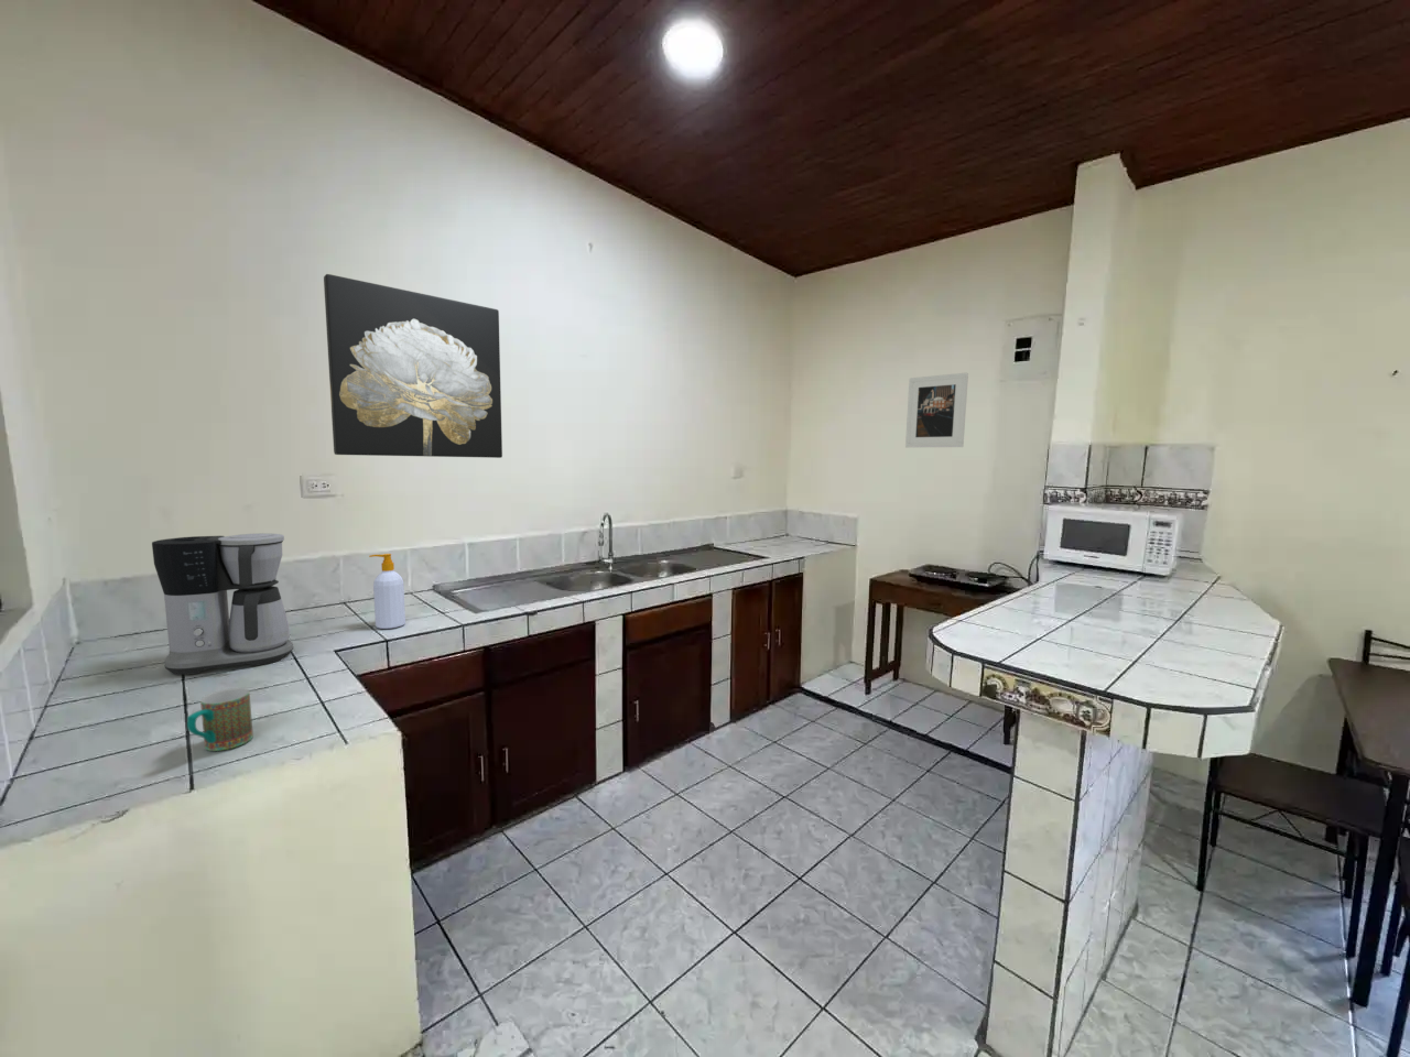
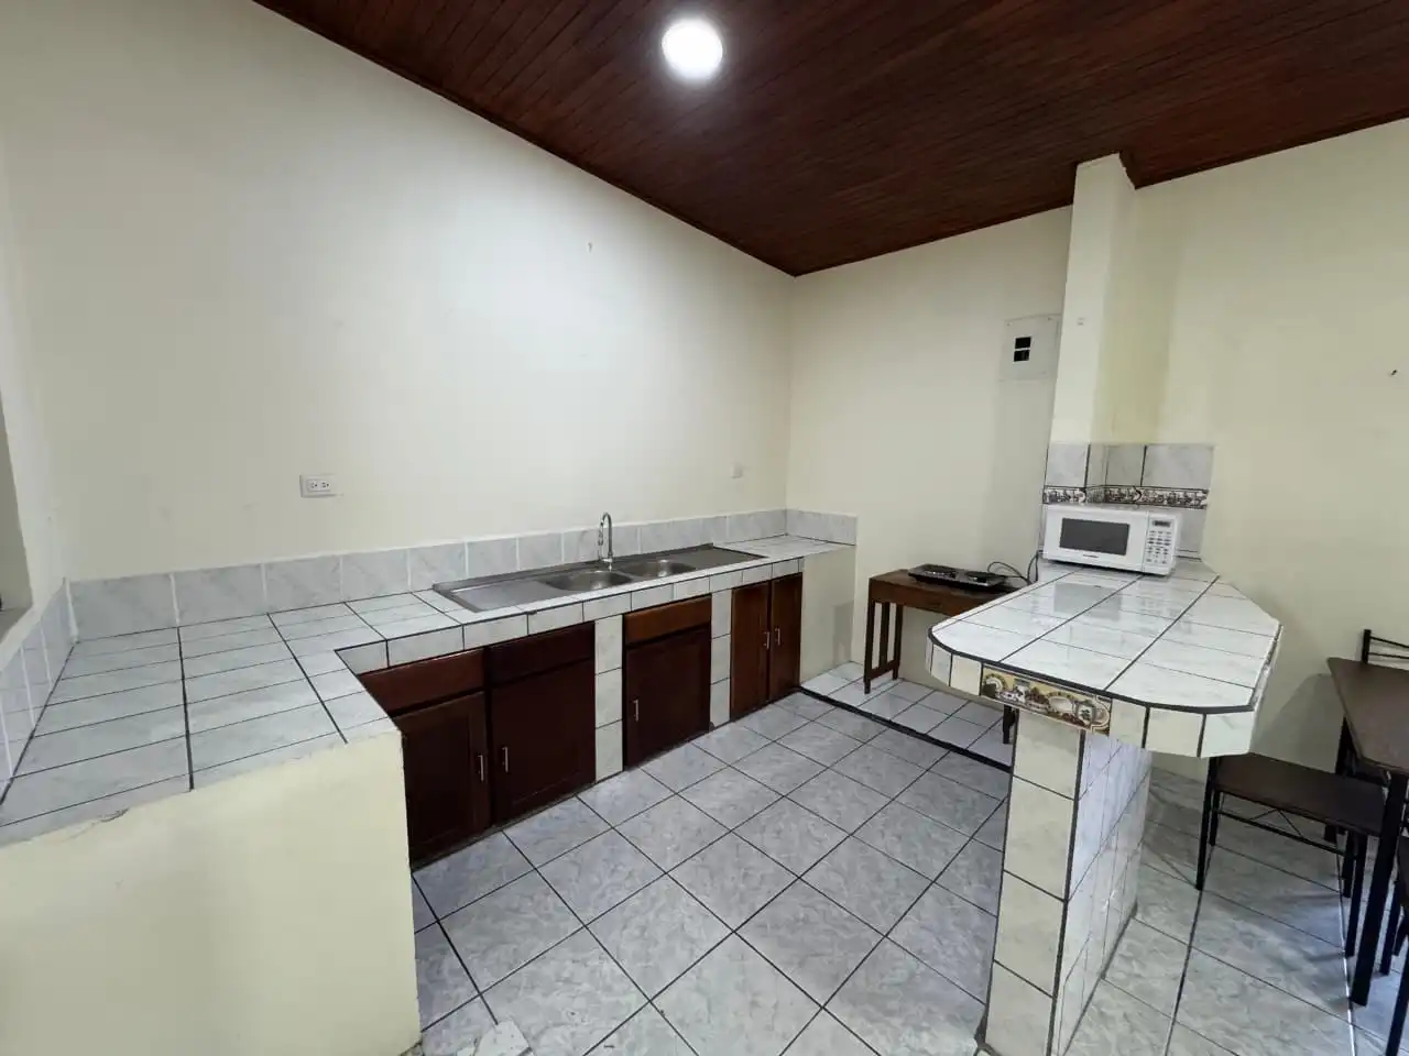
- coffee maker [151,532,294,676]
- mug [187,687,254,752]
- wall art [323,273,503,460]
- soap bottle [367,553,406,630]
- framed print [905,372,969,449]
